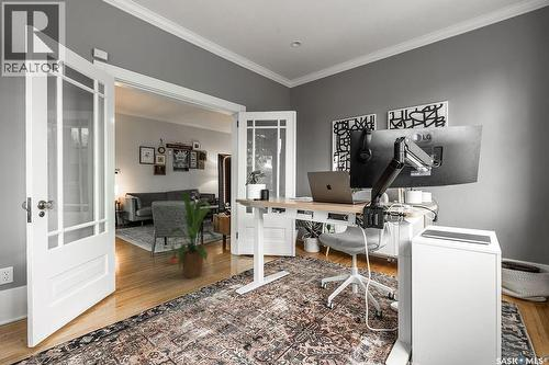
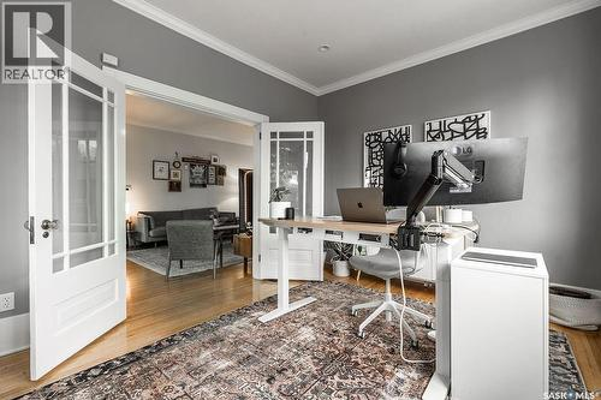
- potted plant [163,236,190,265]
- house plant [164,191,224,280]
